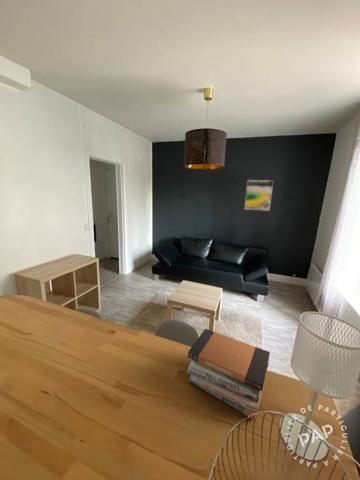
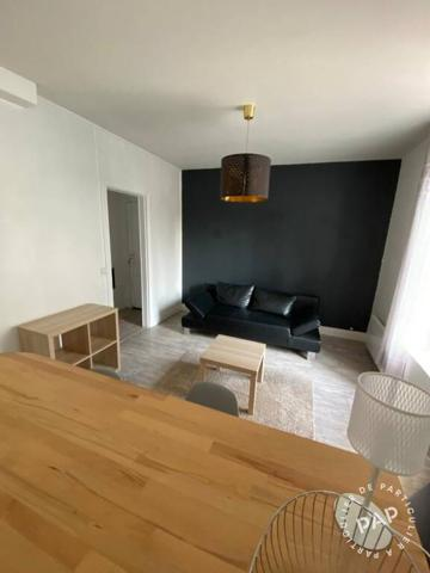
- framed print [244,179,274,212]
- book stack [187,328,271,421]
